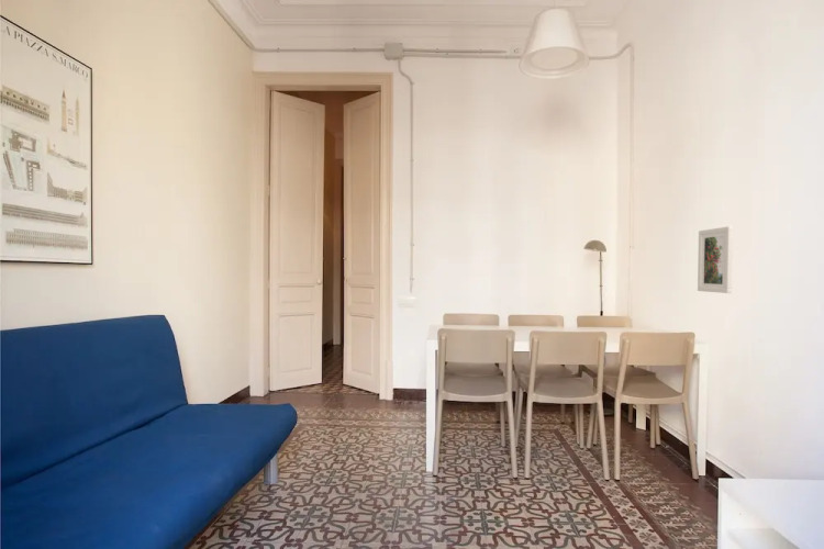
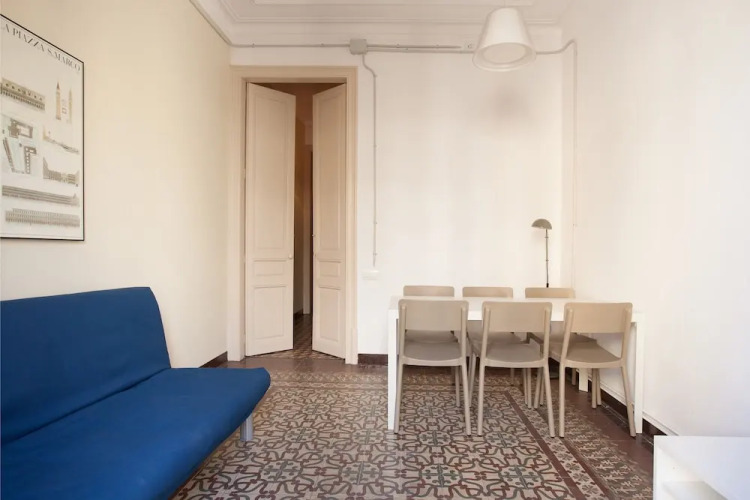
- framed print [697,225,734,294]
